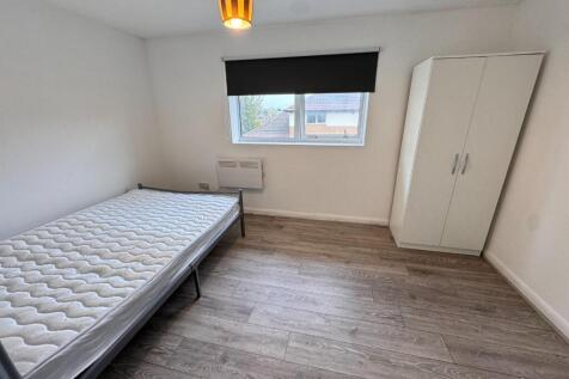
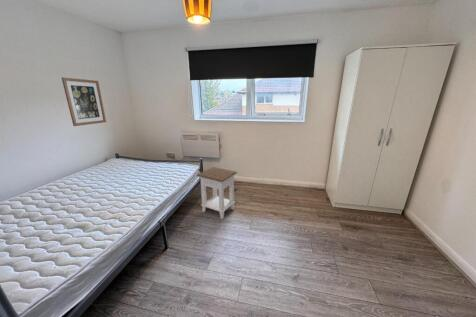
+ nightstand [195,166,238,220]
+ wall art [61,76,107,127]
